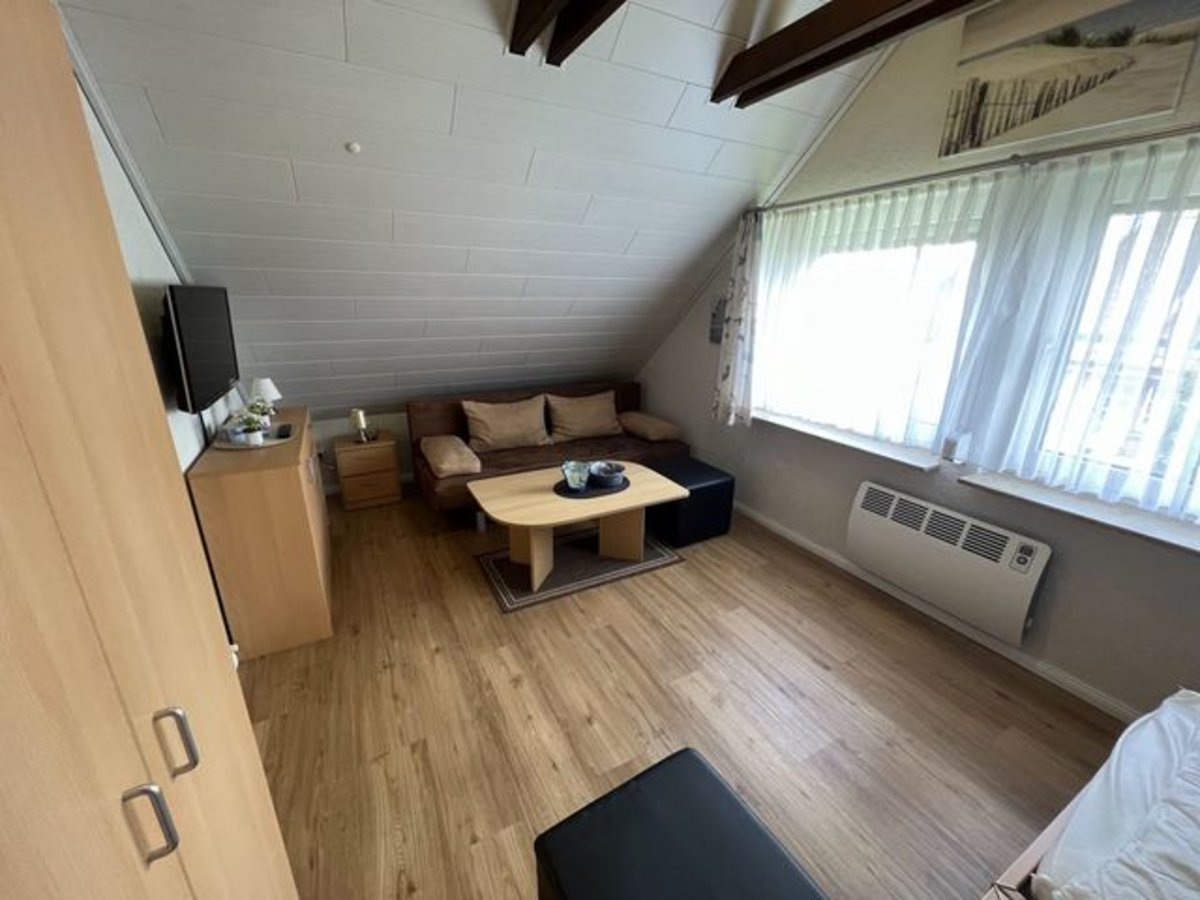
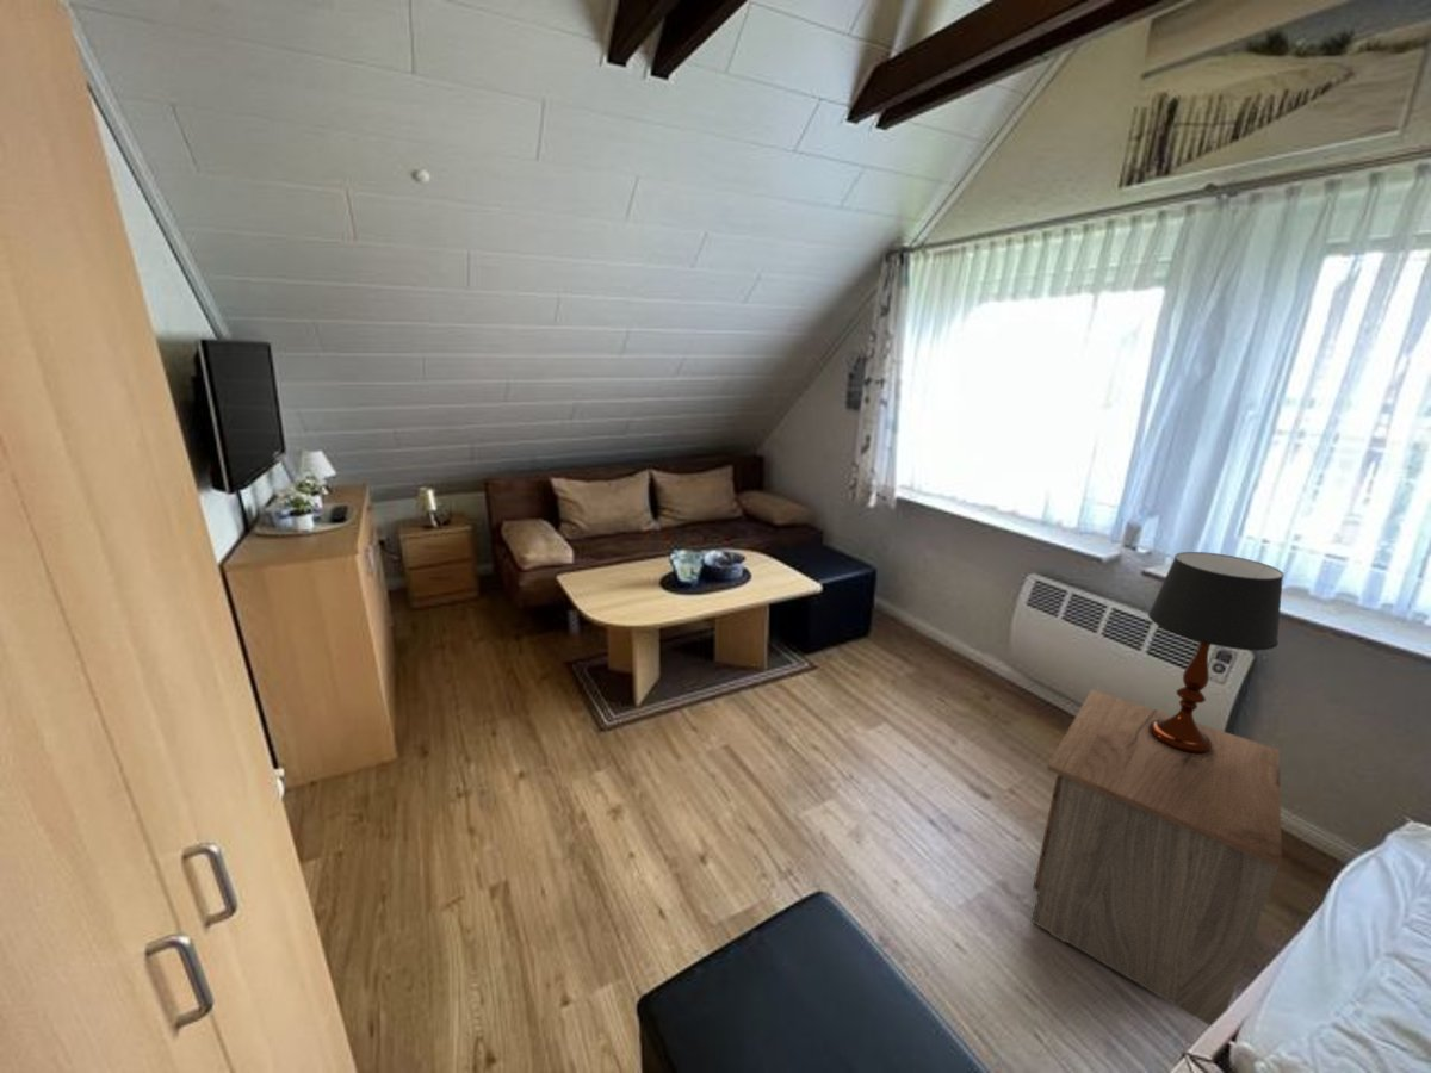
+ table lamp [1147,551,1286,755]
+ nightstand [1030,688,1283,1027]
